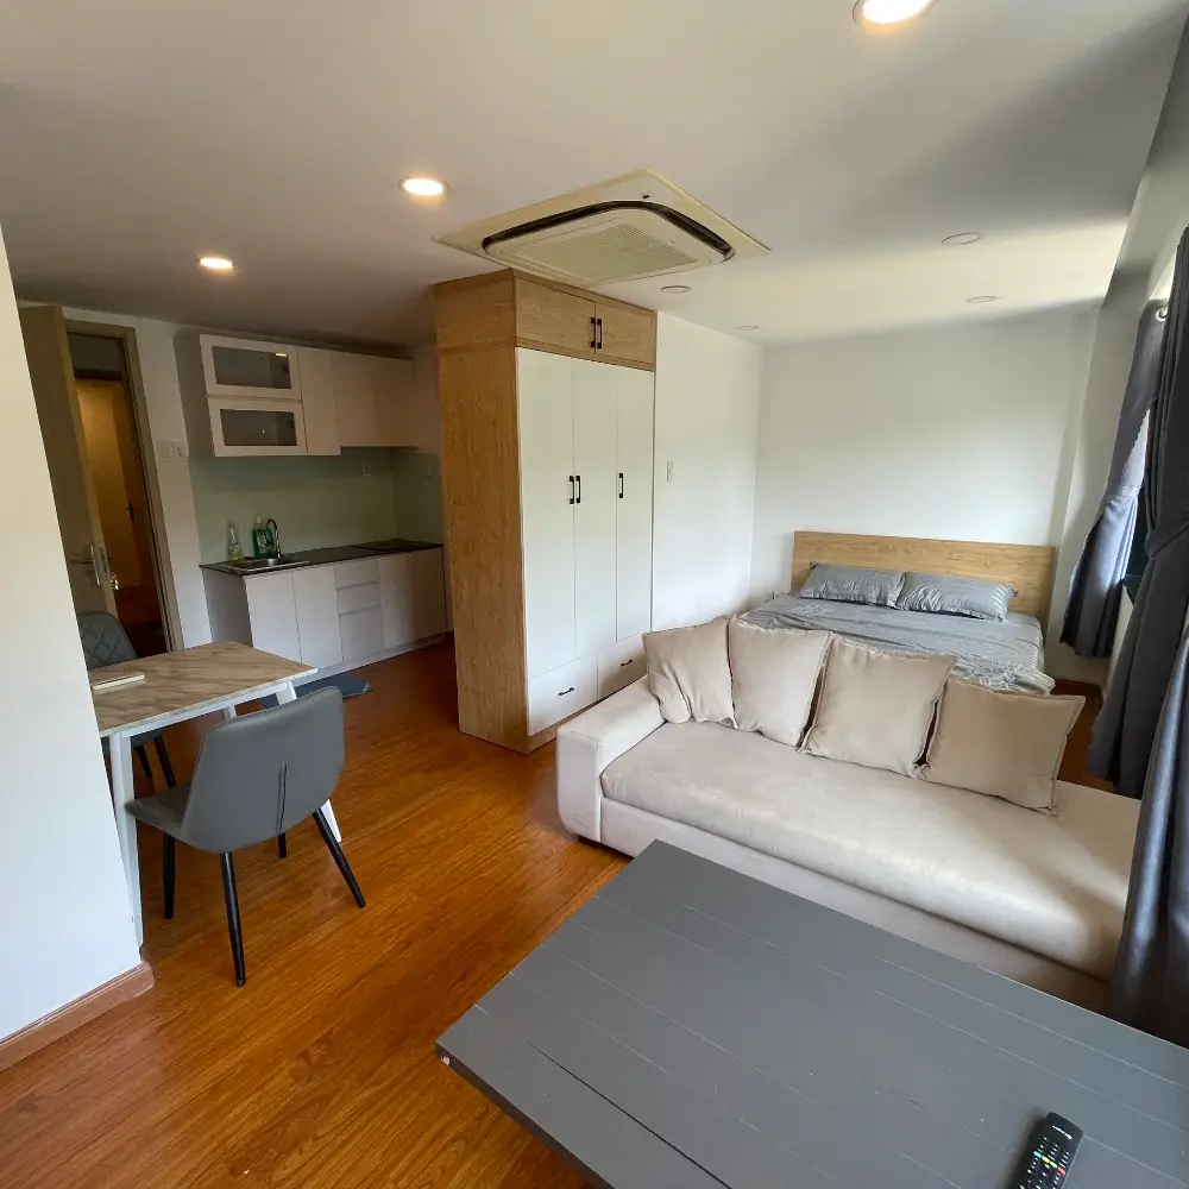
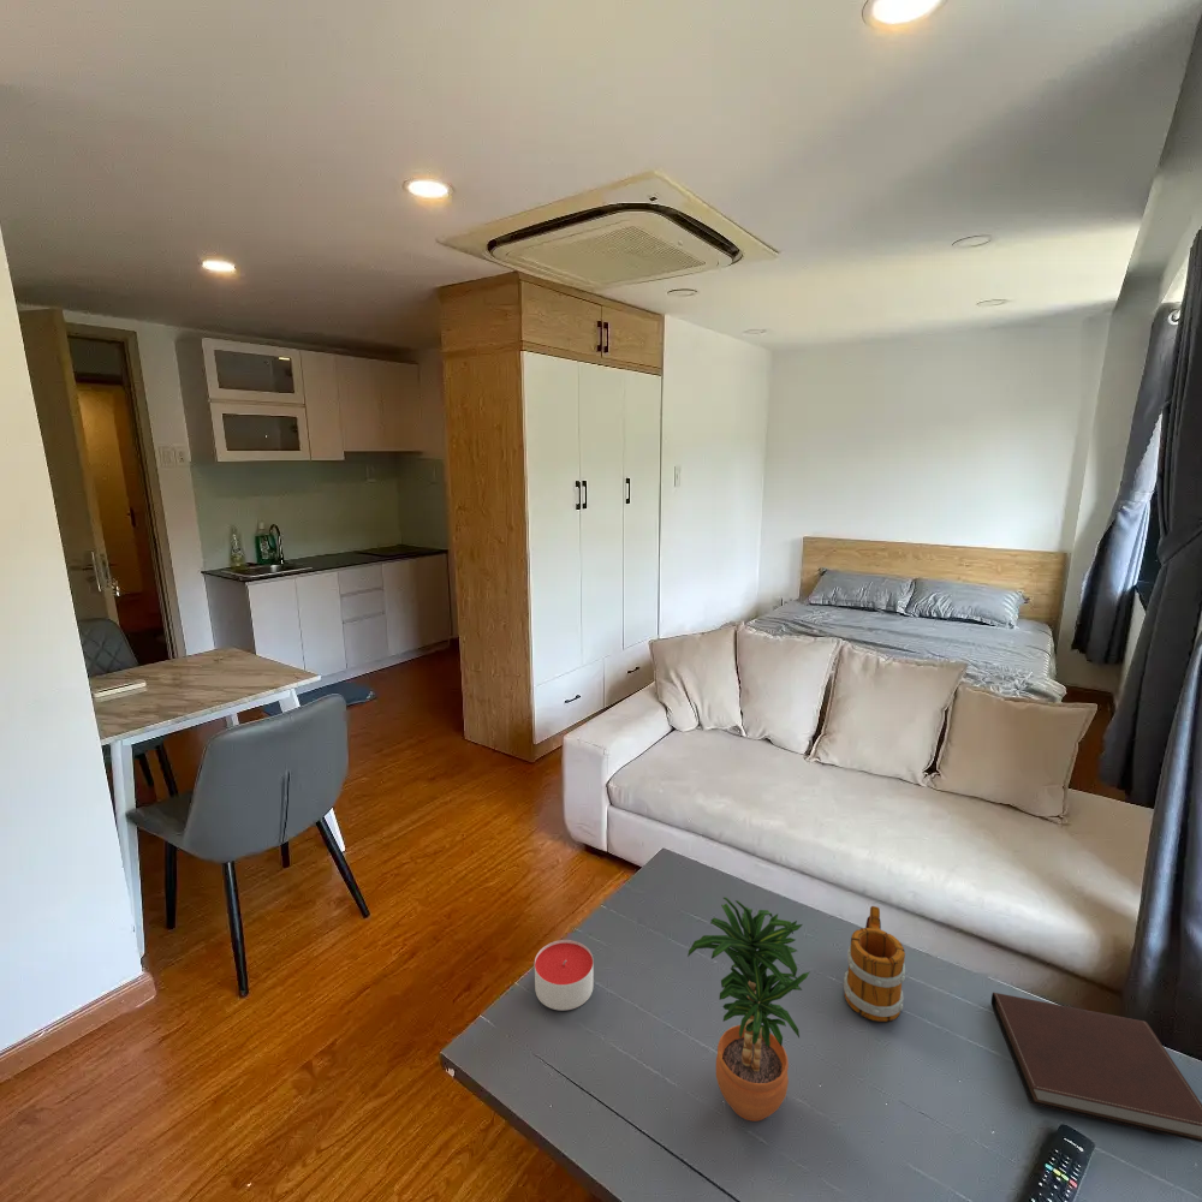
+ candle [534,939,595,1012]
+ mug [843,905,906,1023]
+ potted plant [686,897,811,1123]
+ notebook [990,992,1202,1143]
